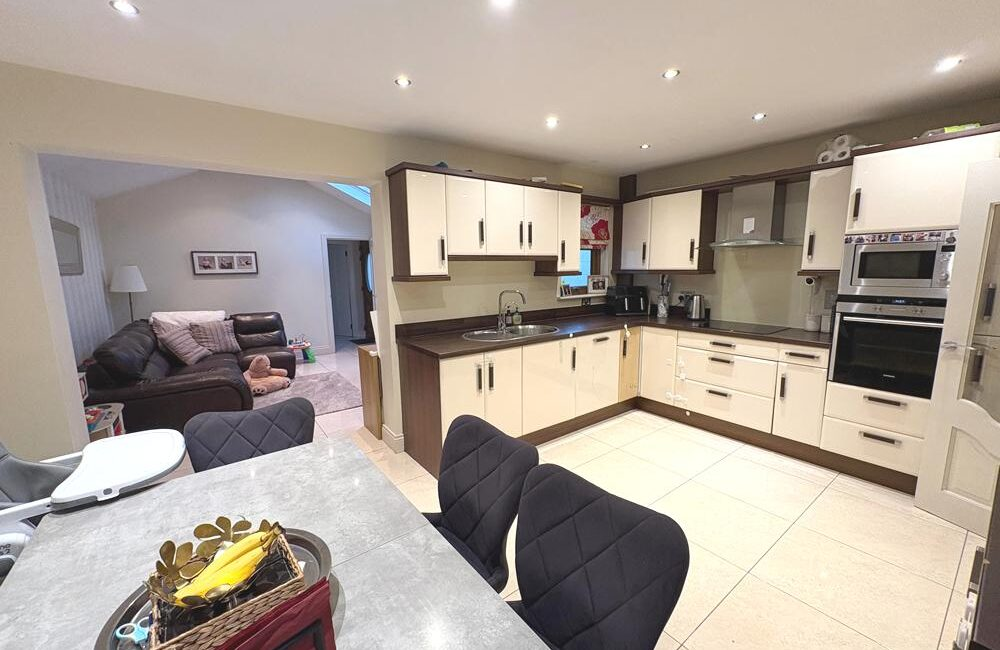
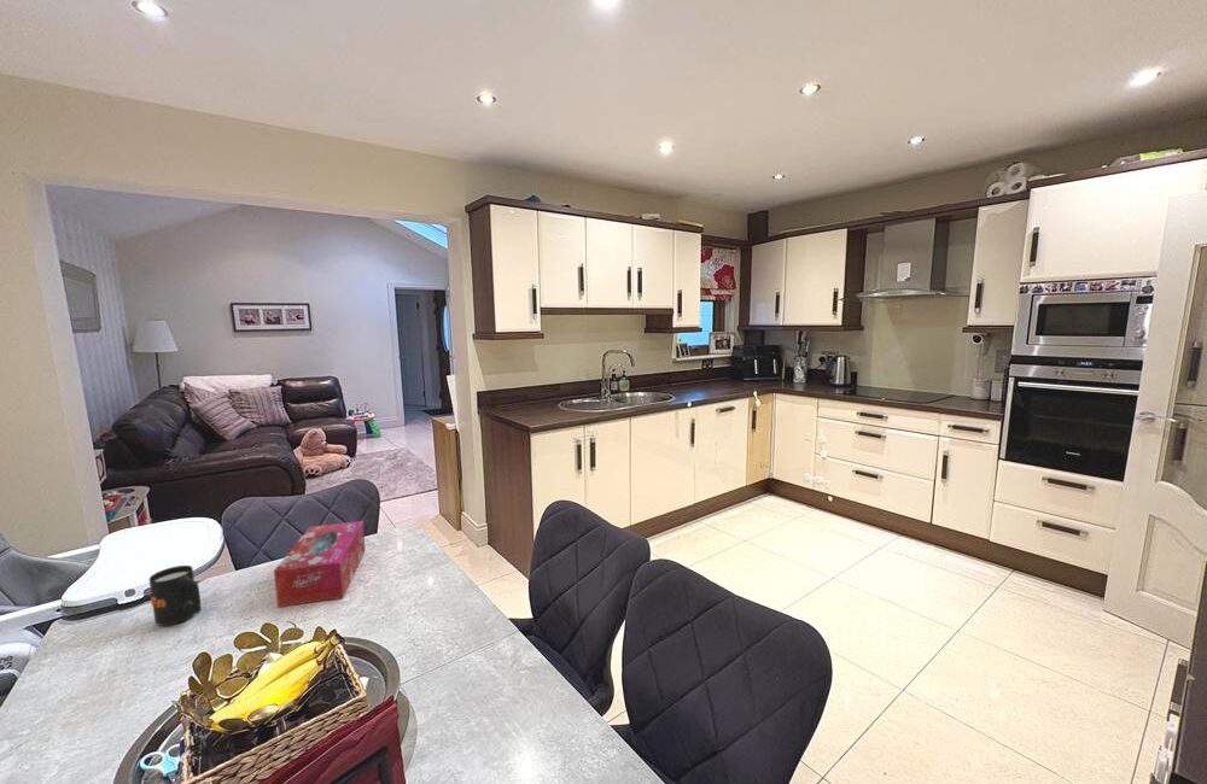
+ tissue box [273,520,367,608]
+ mug [148,564,203,627]
